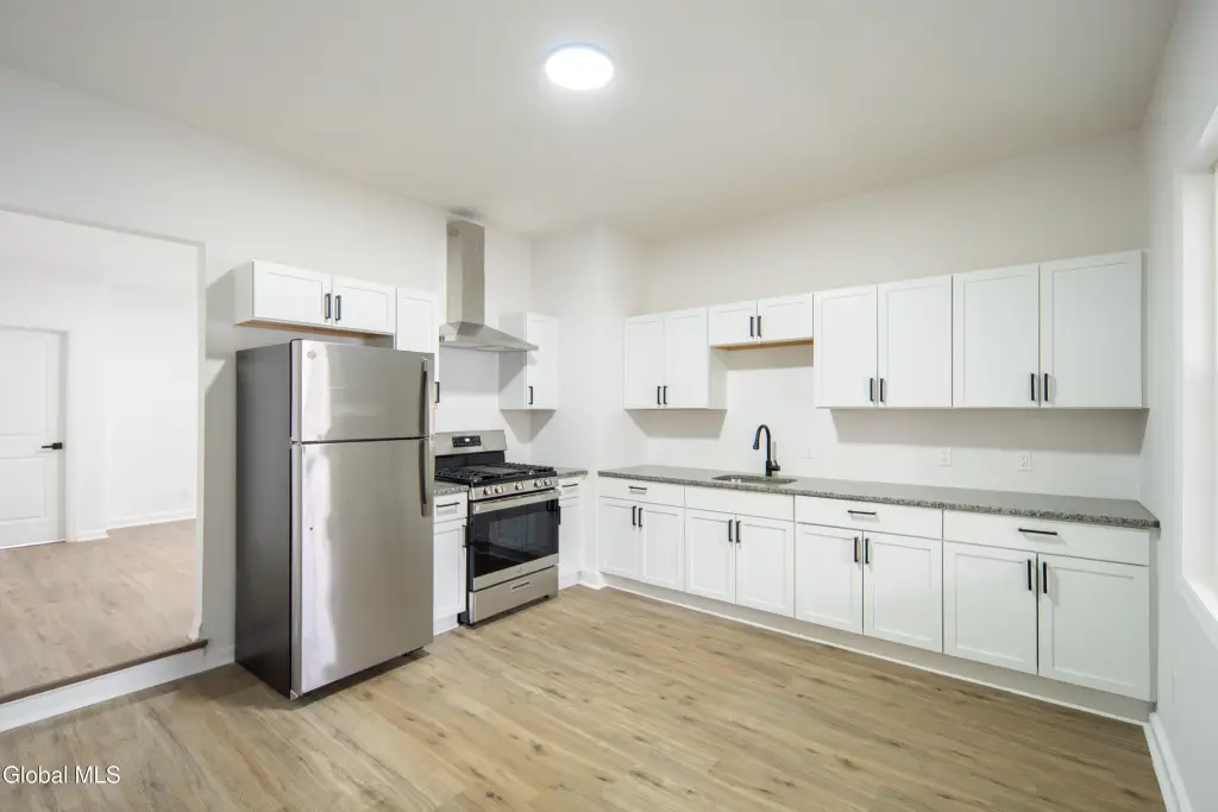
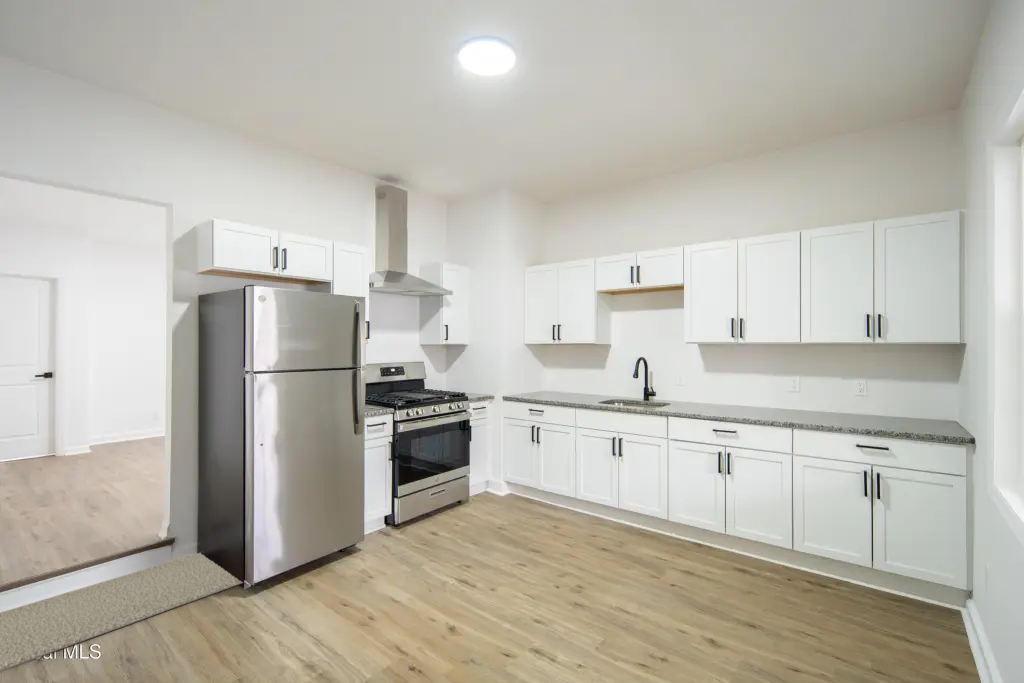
+ rug [0,552,244,672]
